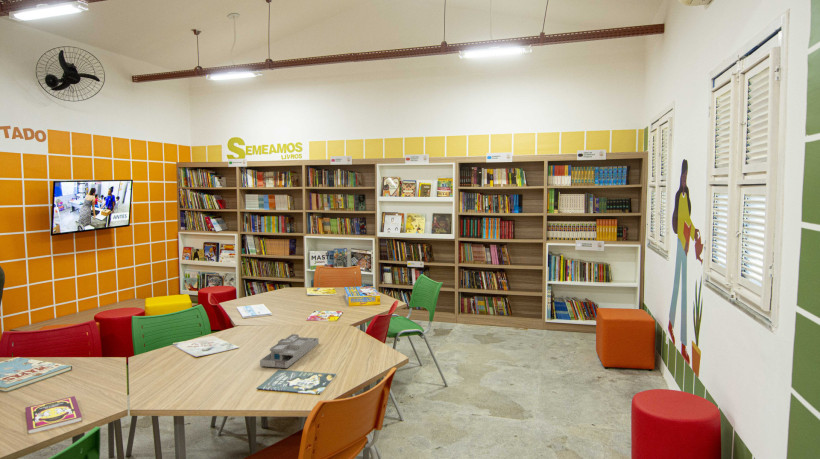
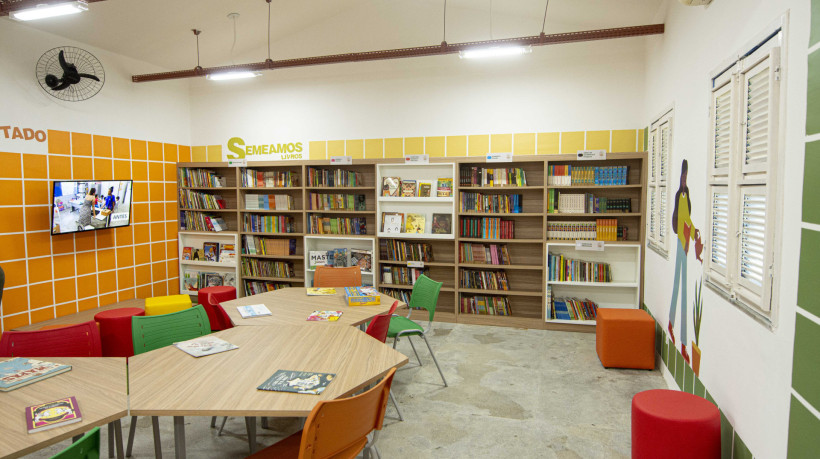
- desk organizer [259,333,320,369]
